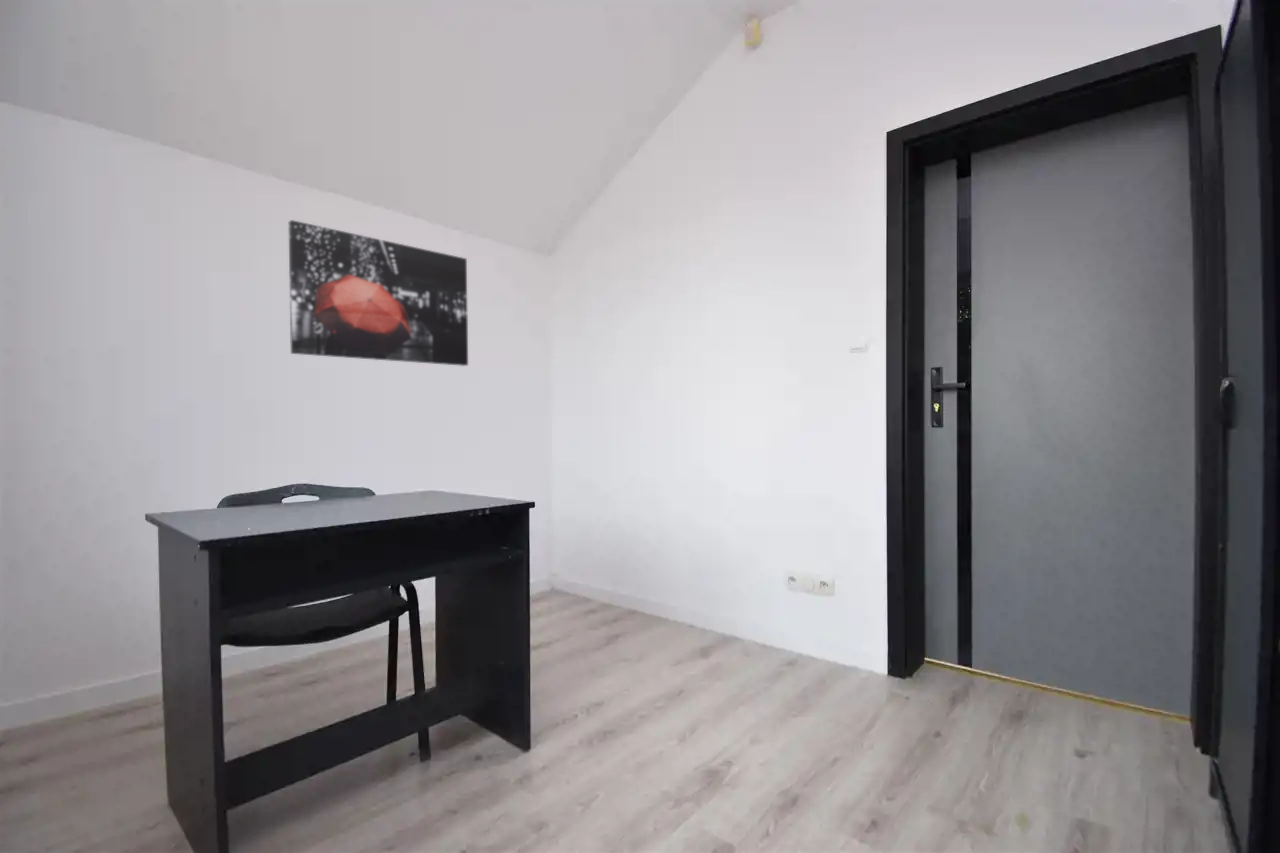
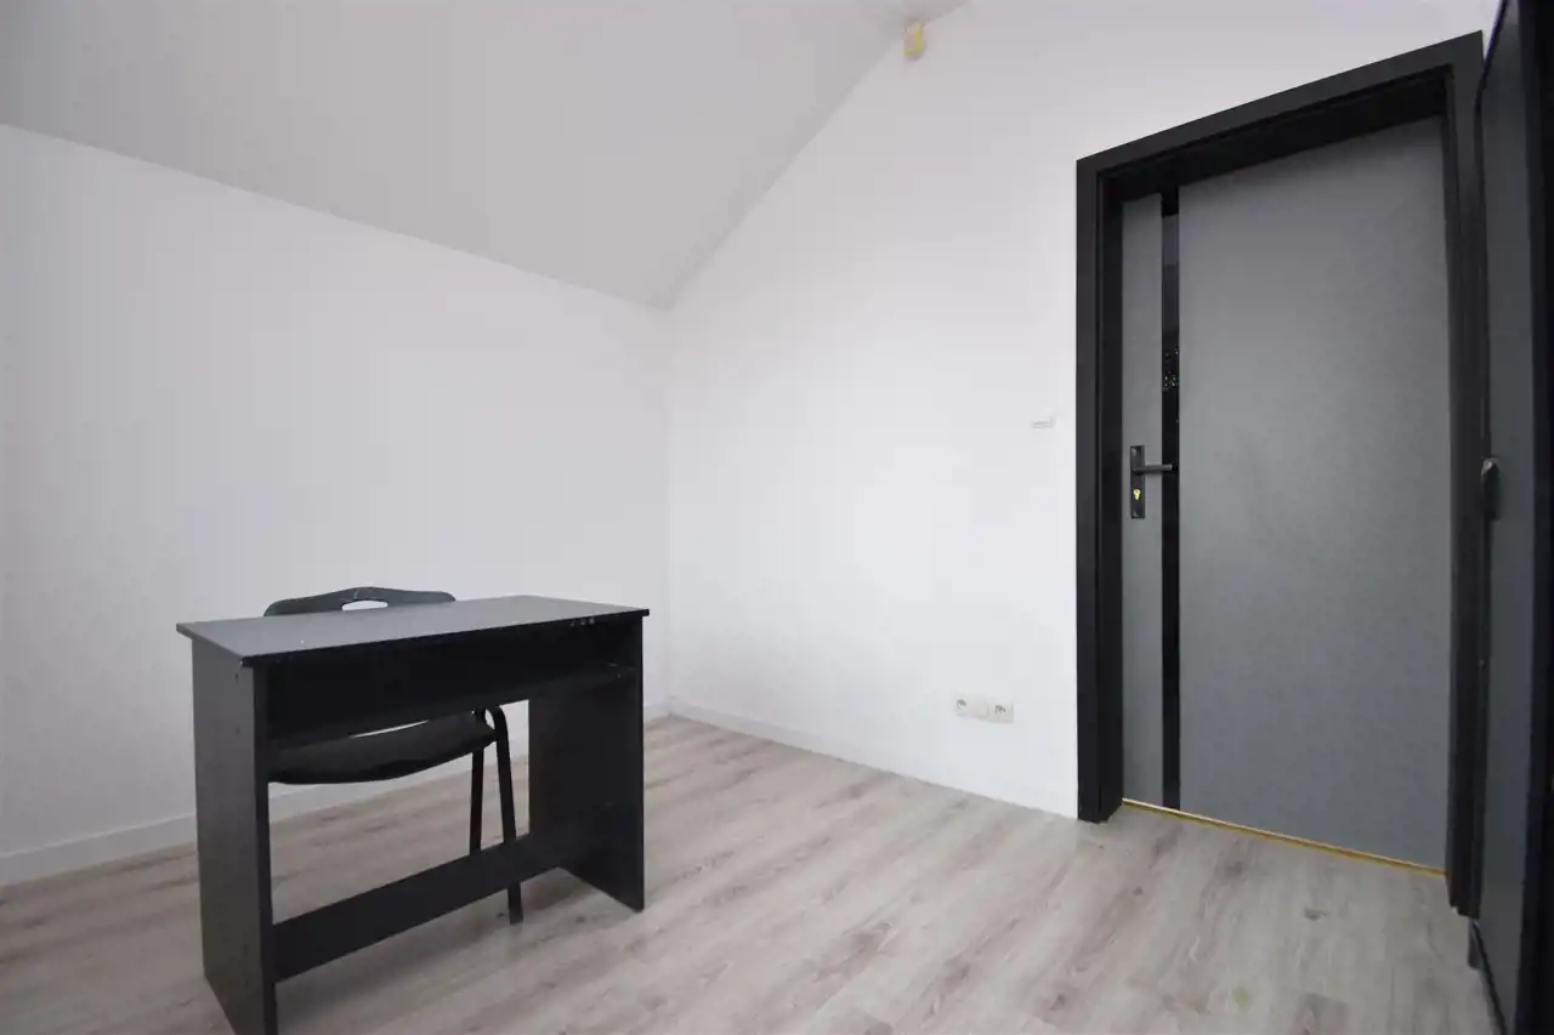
- wall art [288,219,469,367]
